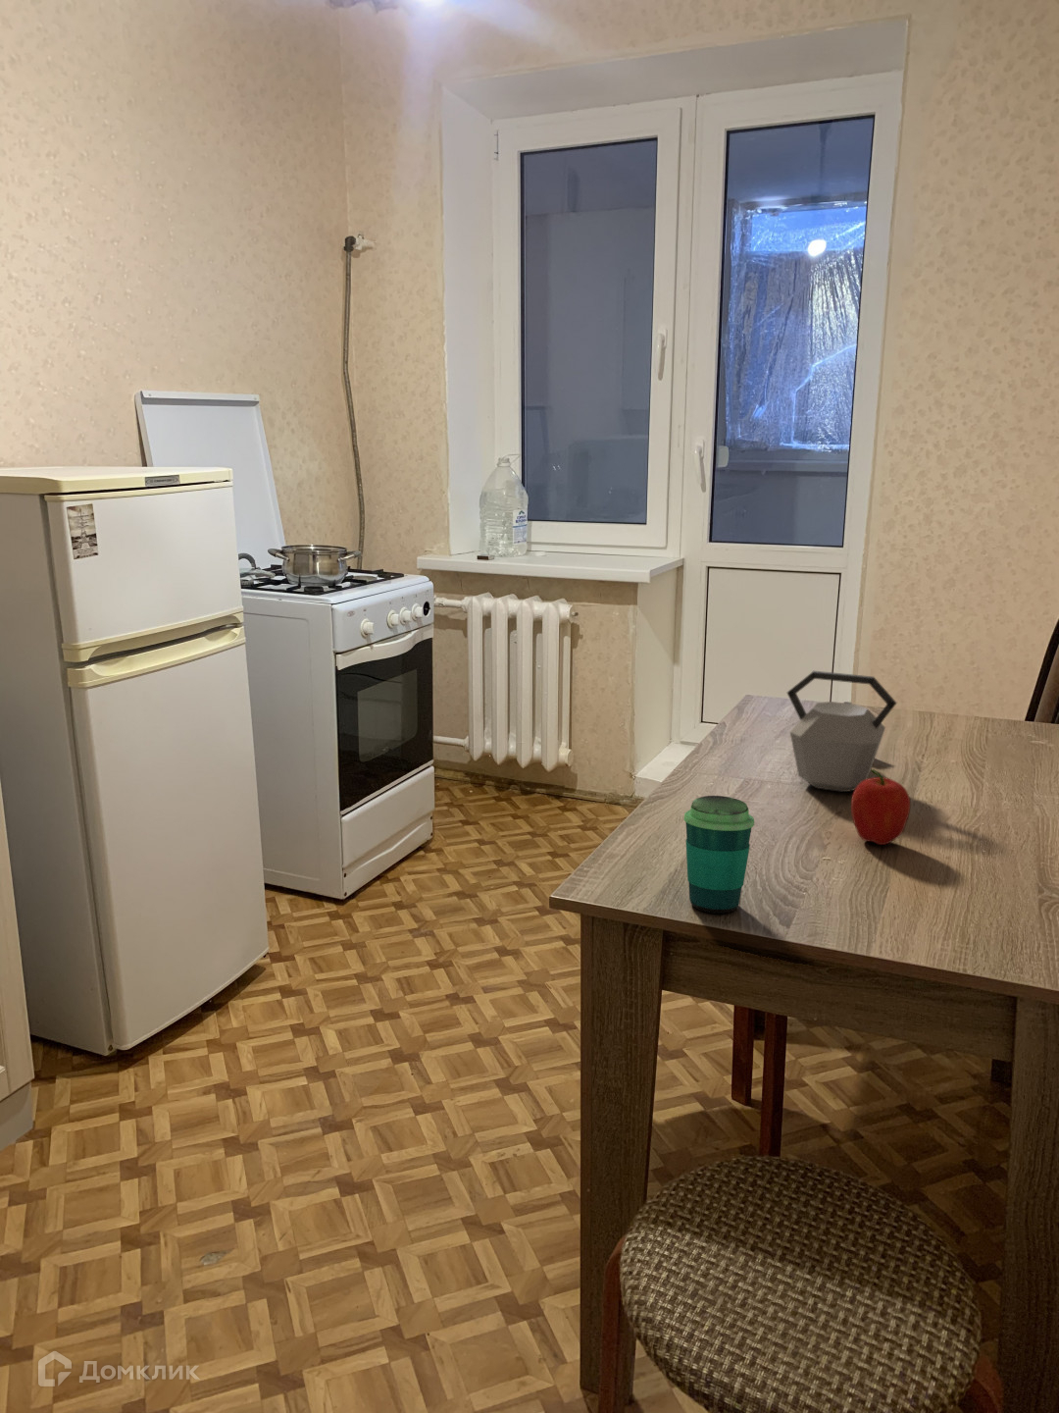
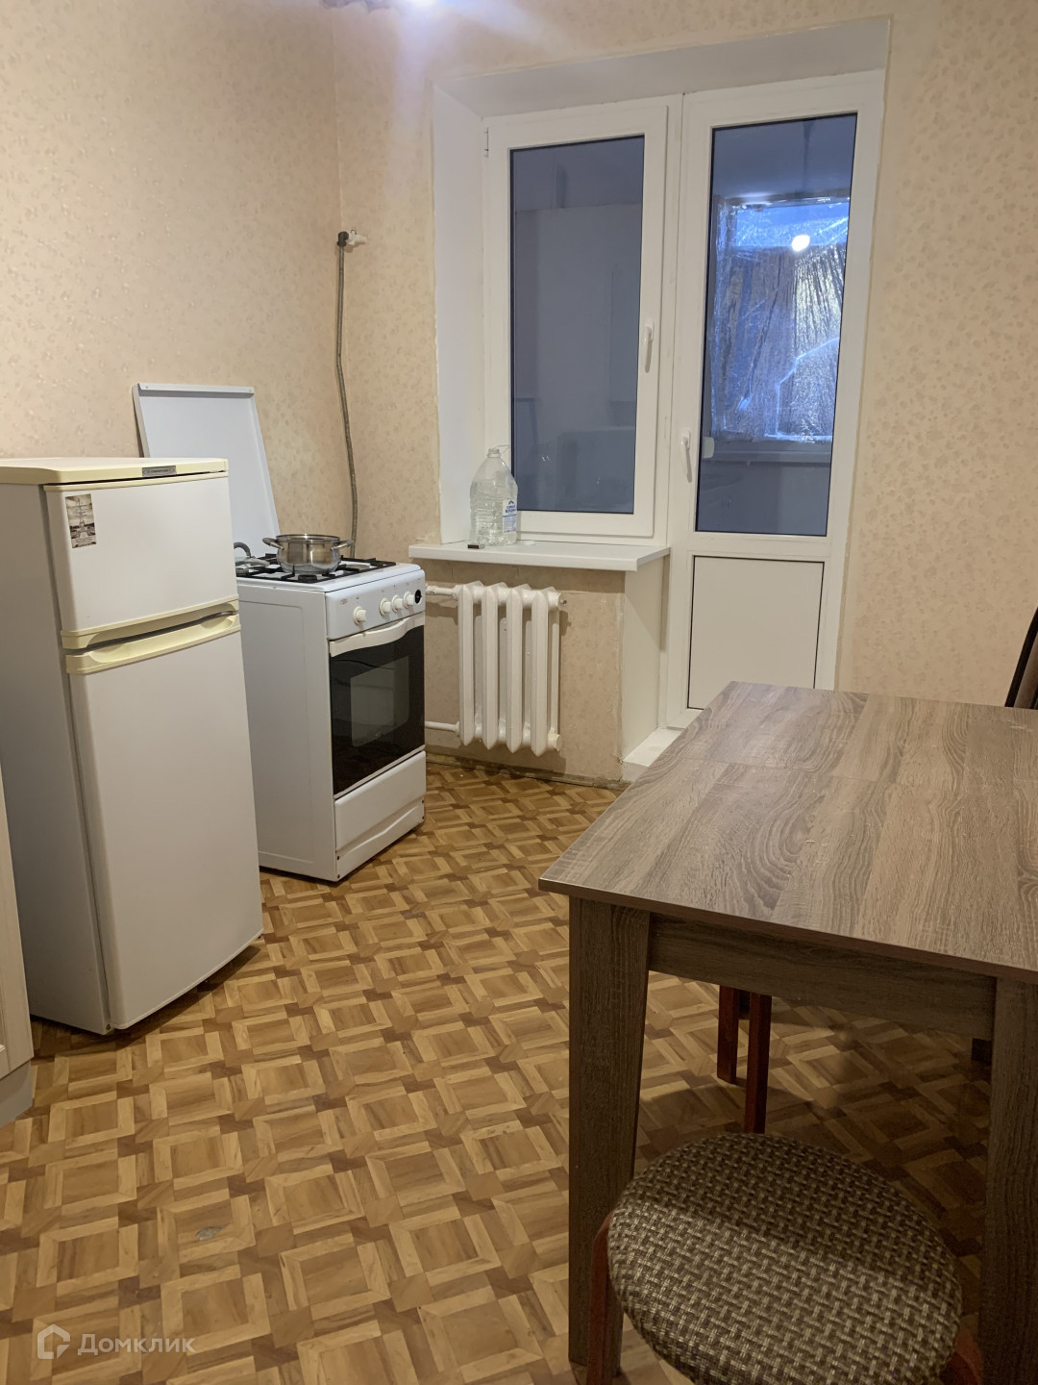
- fruit [850,769,911,846]
- cup [683,794,755,915]
- kettle [786,670,898,793]
